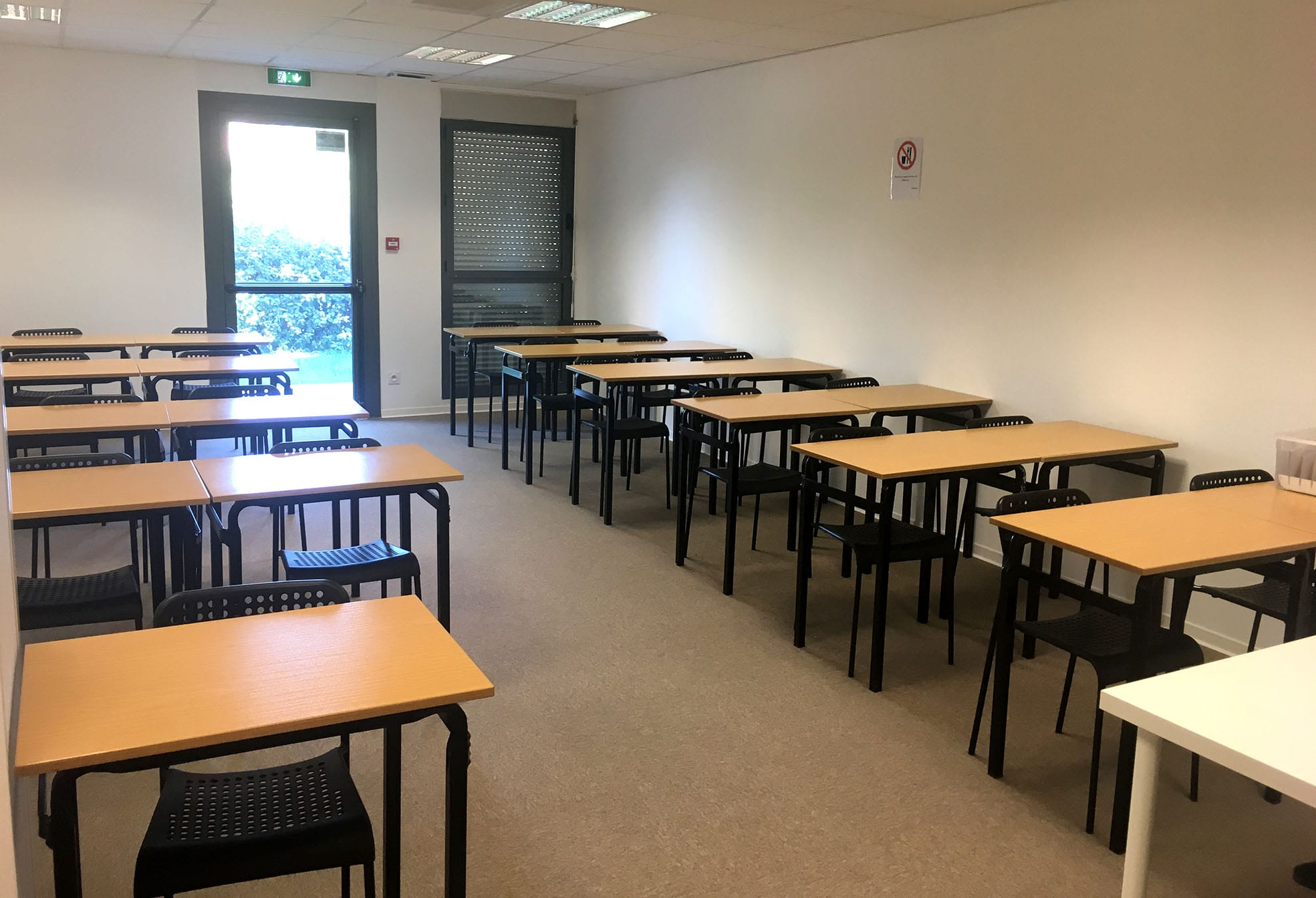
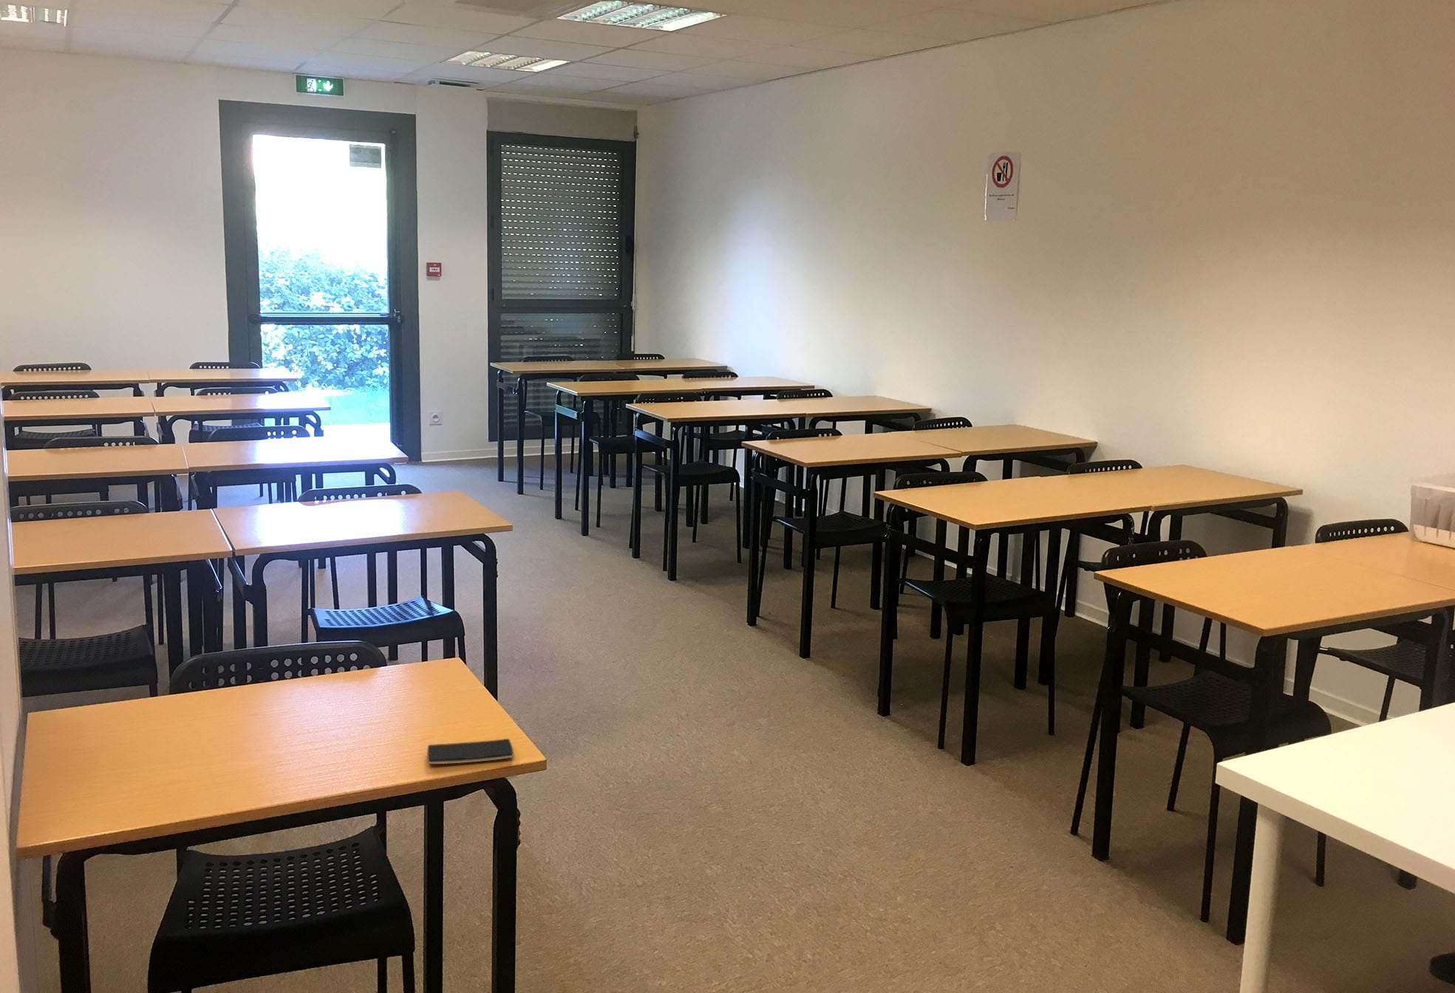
+ smartphone [427,738,514,765]
